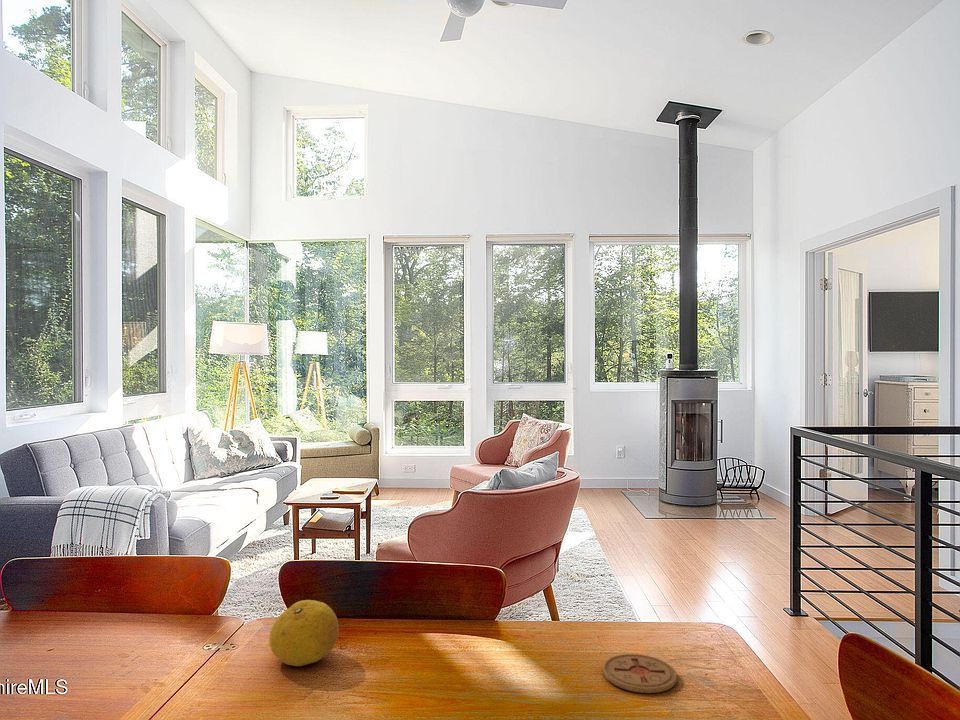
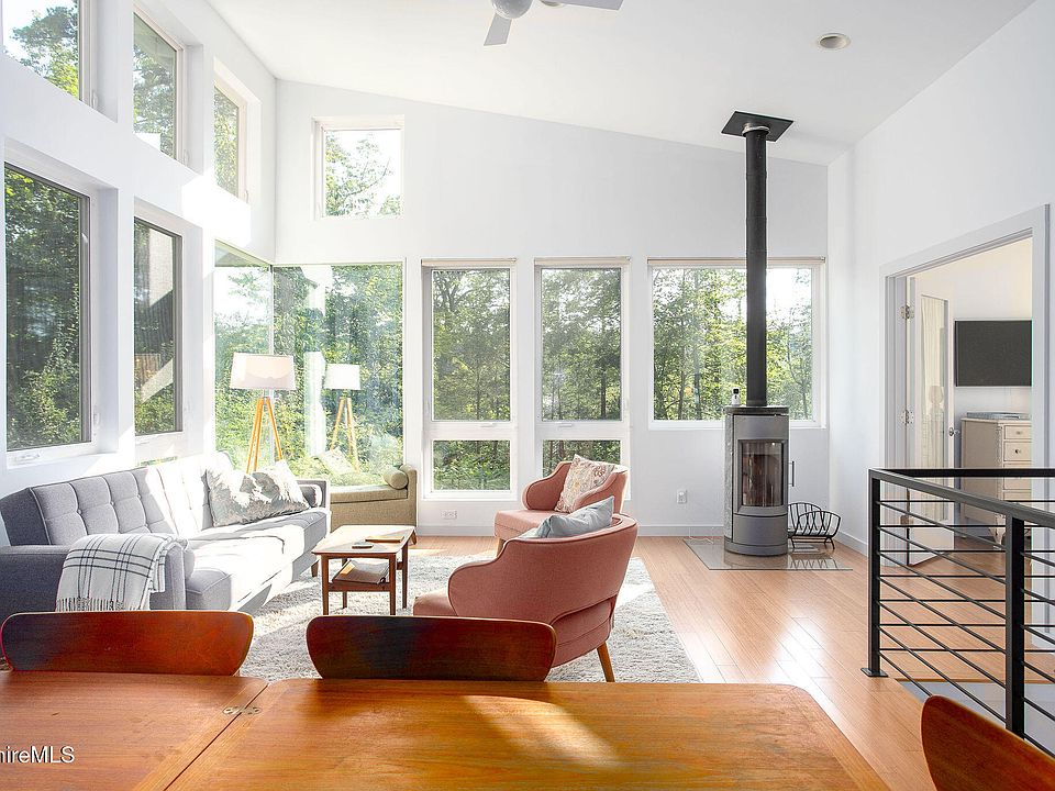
- fruit [269,599,340,667]
- coaster [602,653,678,694]
